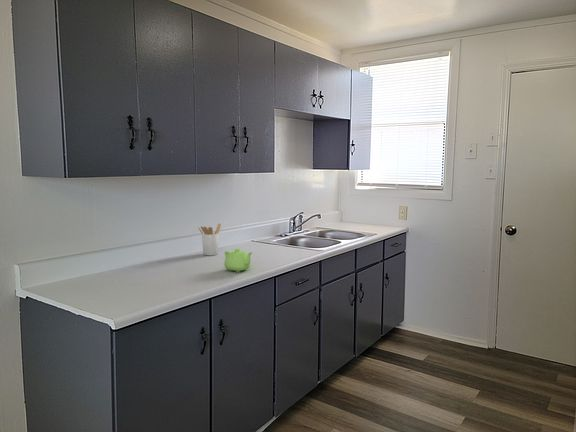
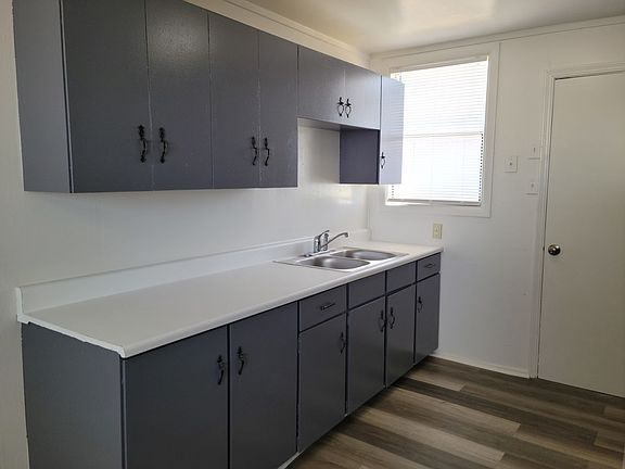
- utensil holder [197,222,222,256]
- teapot [224,248,253,273]
